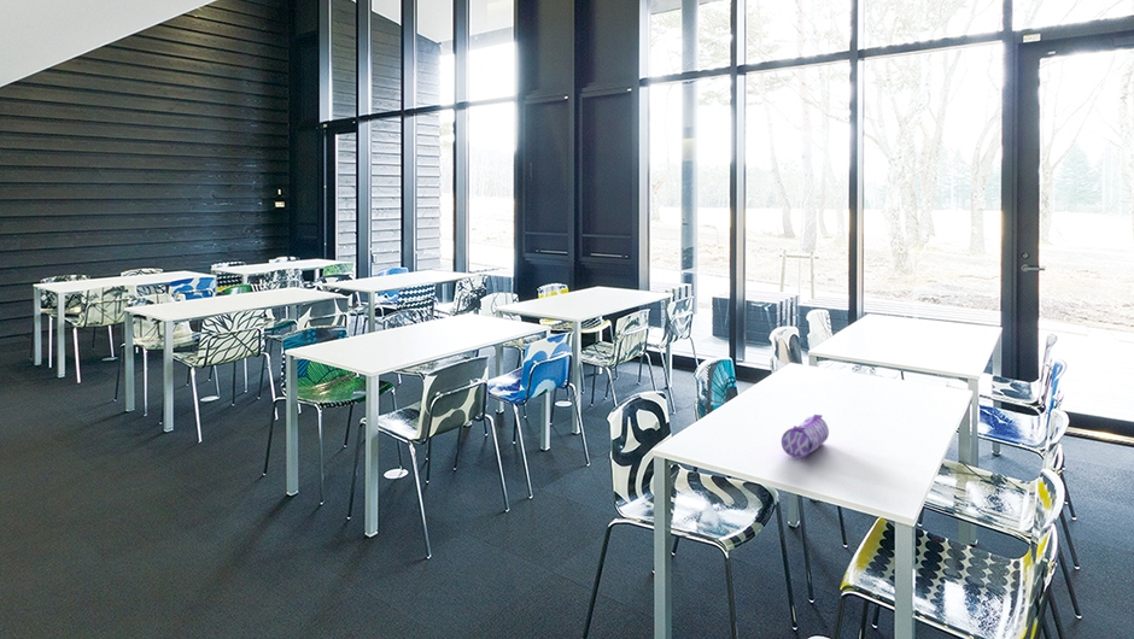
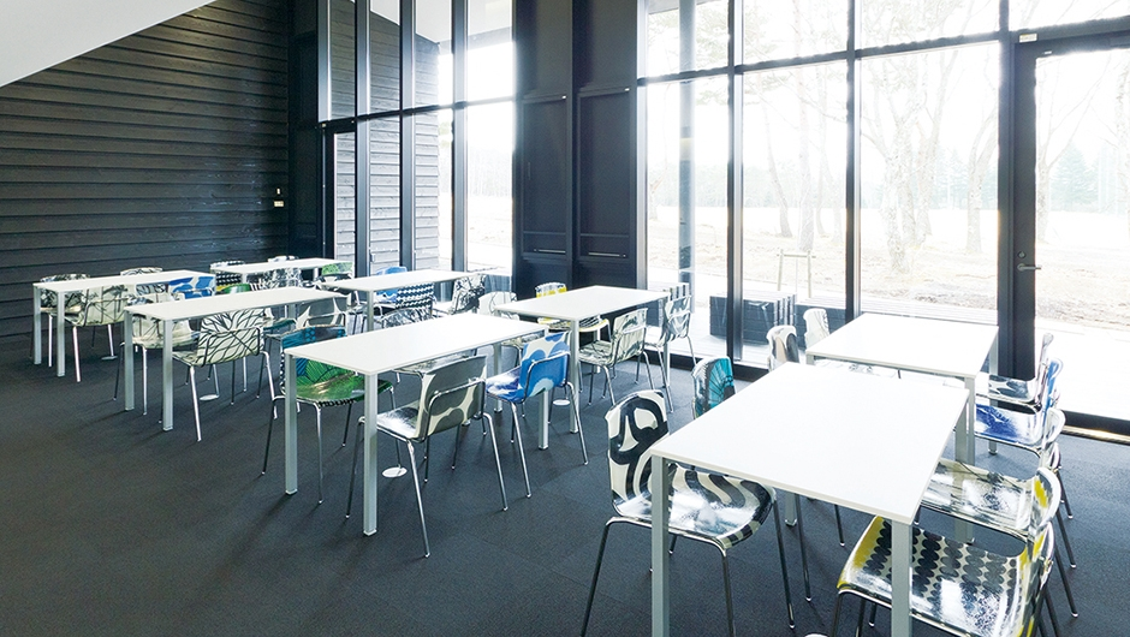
- pencil case [781,414,830,459]
